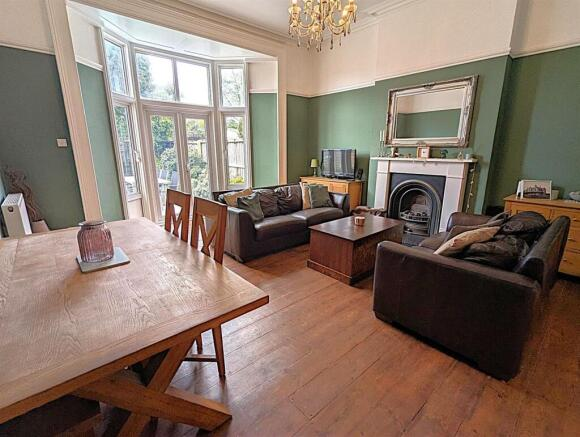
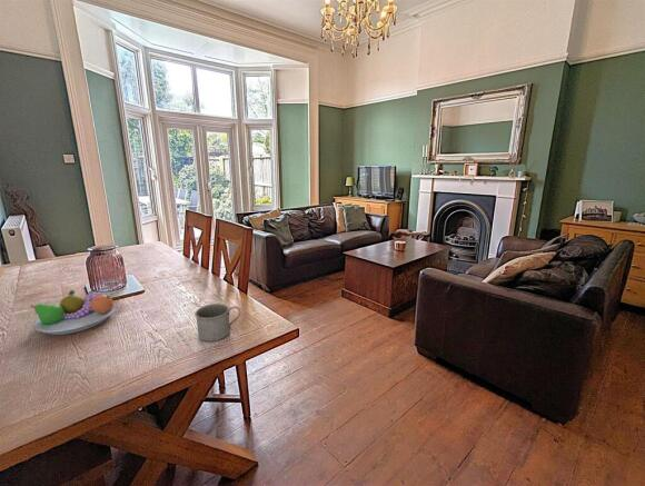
+ mug [194,302,241,343]
+ fruit bowl [30,289,117,336]
